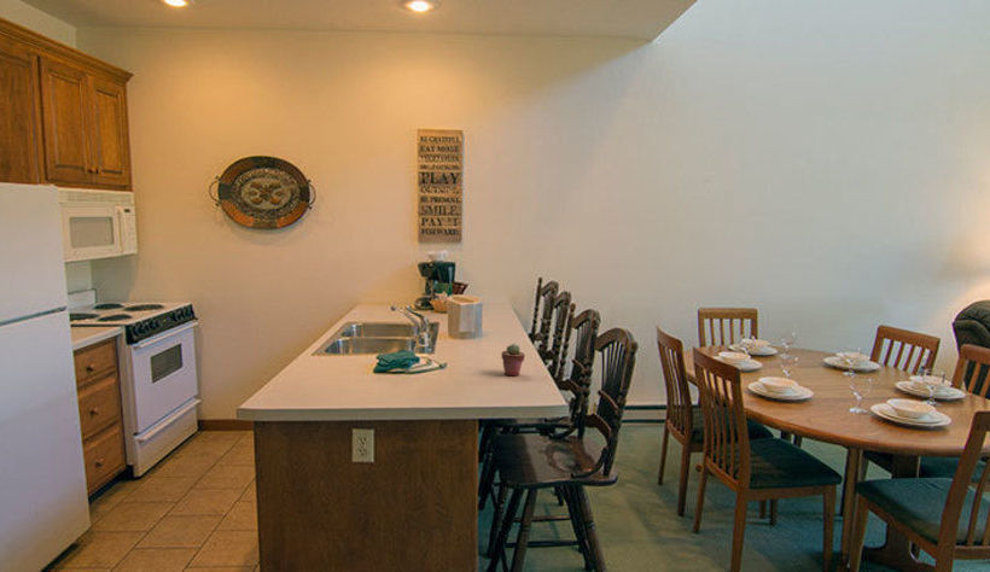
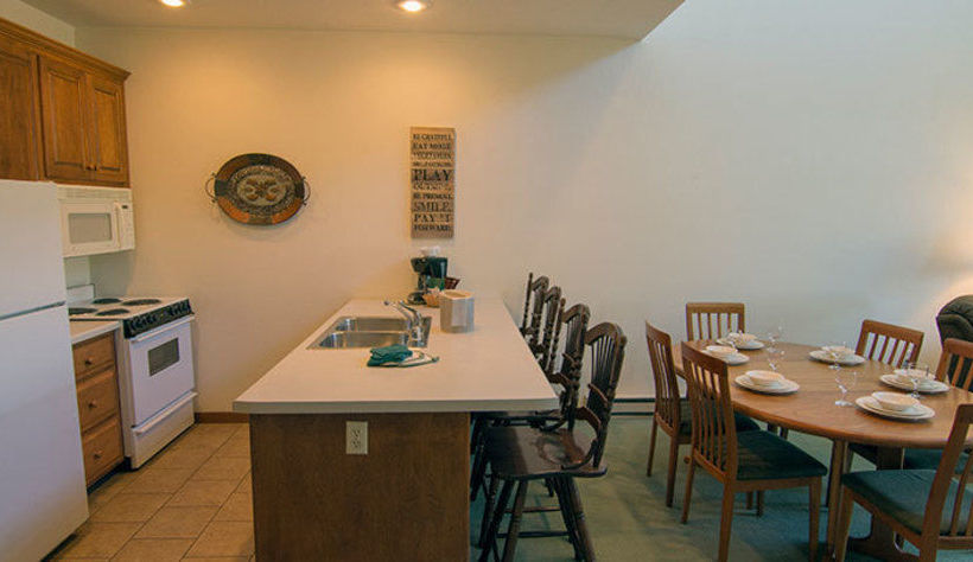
- potted succulent [500,343,526,377]
